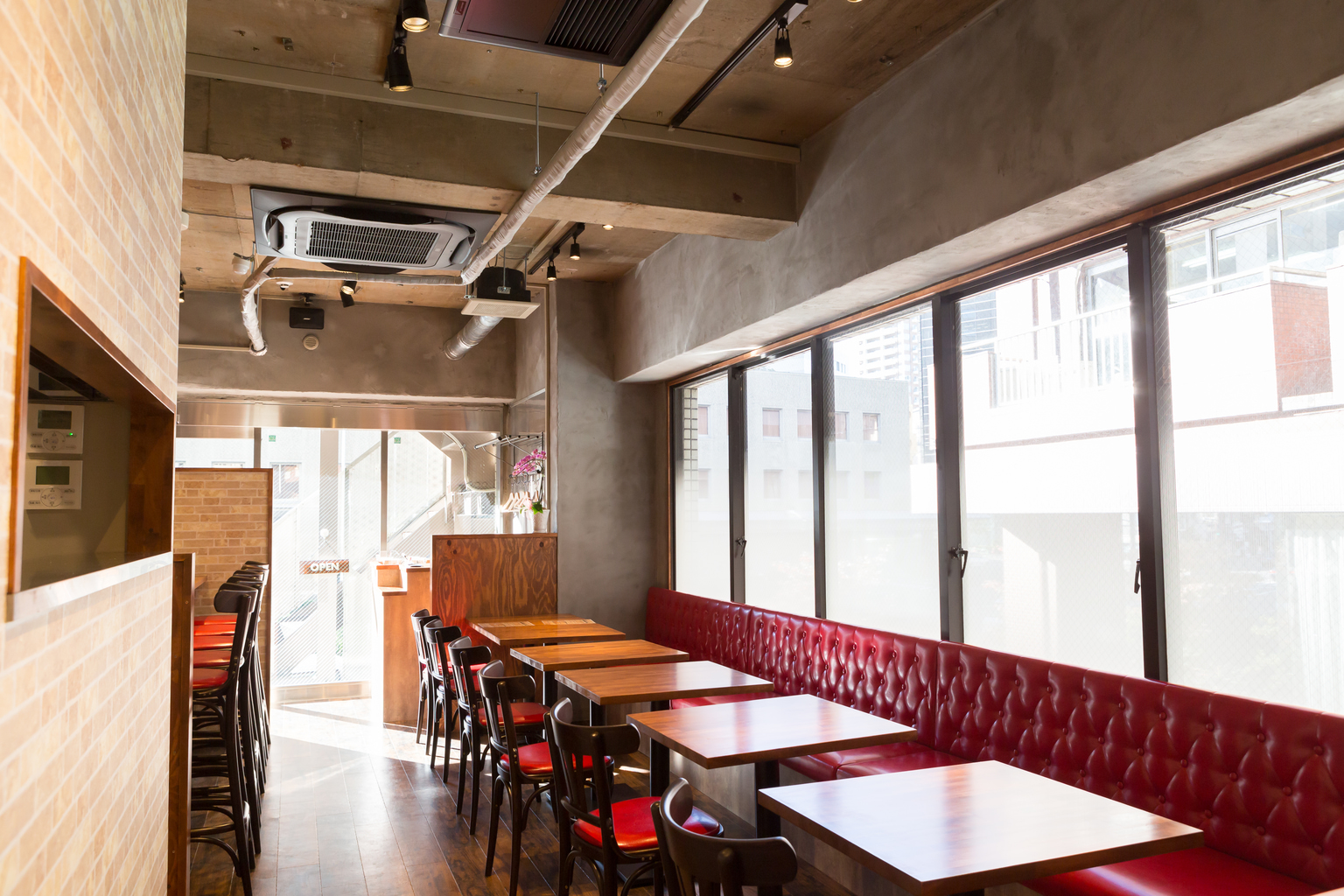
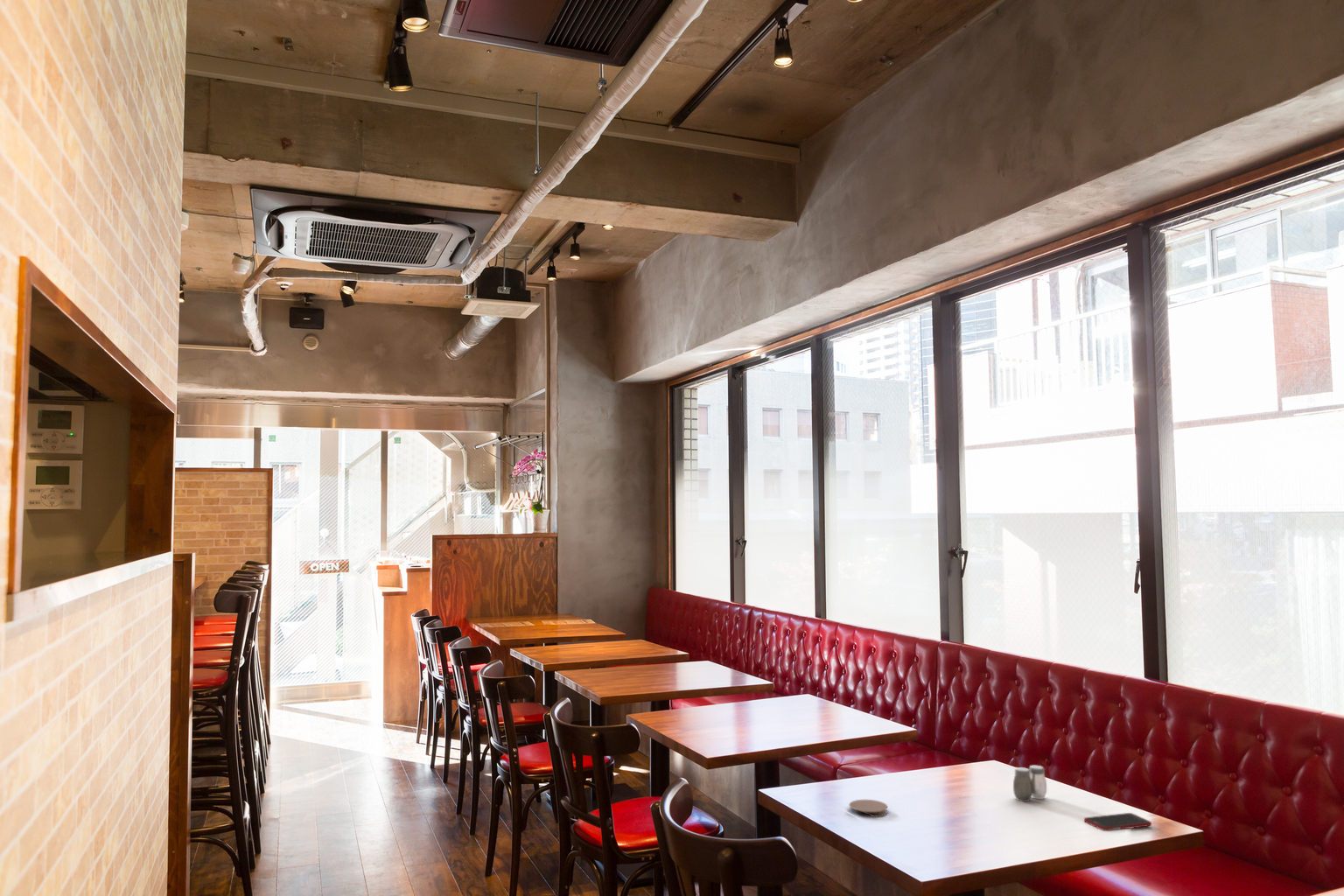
+ coaster [848,799,888,818]
+ salt and pepper shaker [1012,765,1047,802]
+ cell phone [1083,812,1152,831]
